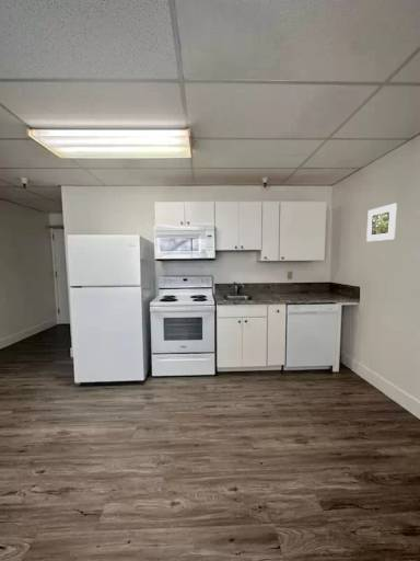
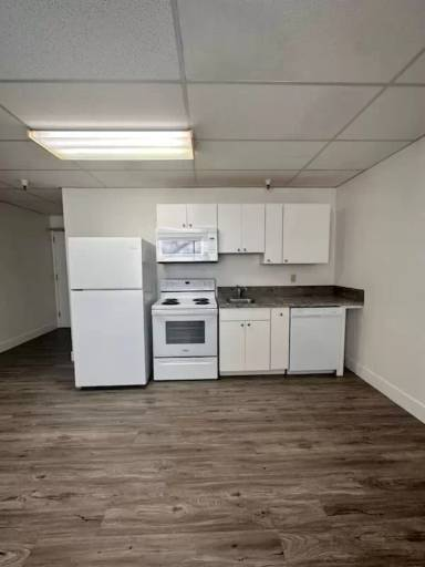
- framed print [365,203,398,242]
